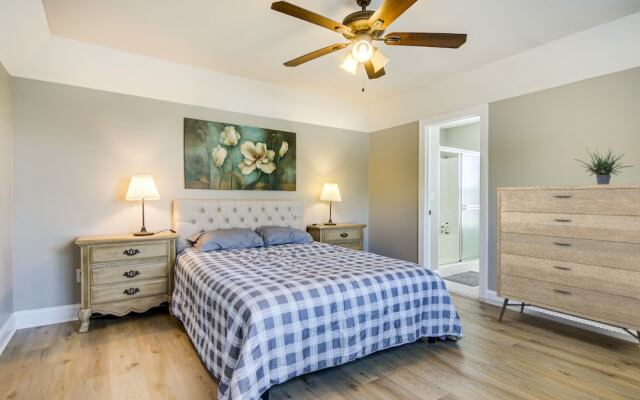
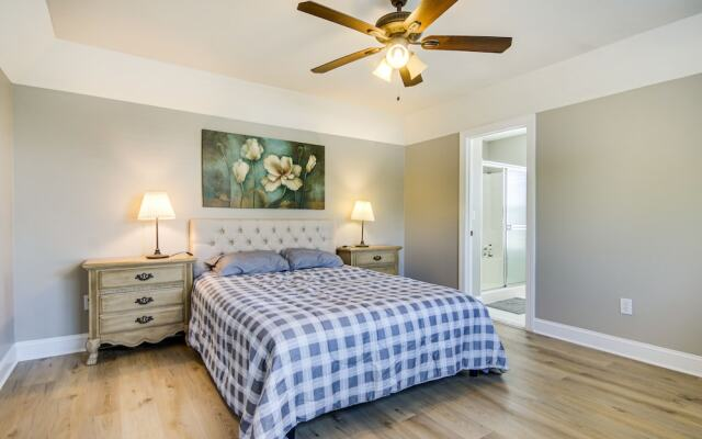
- dresser [496,183,640,344]
- potted plant [573,145,635,185]
